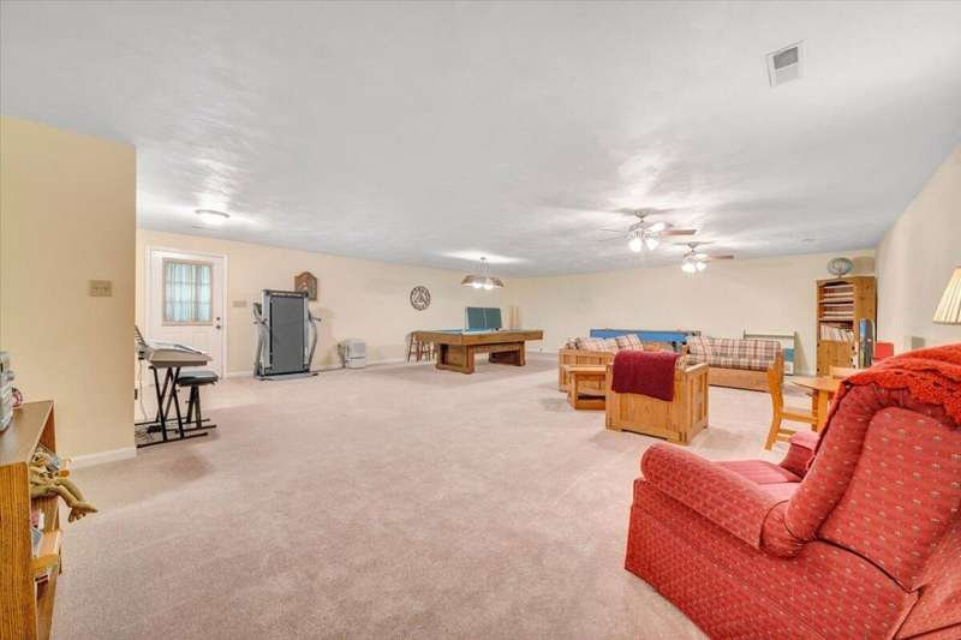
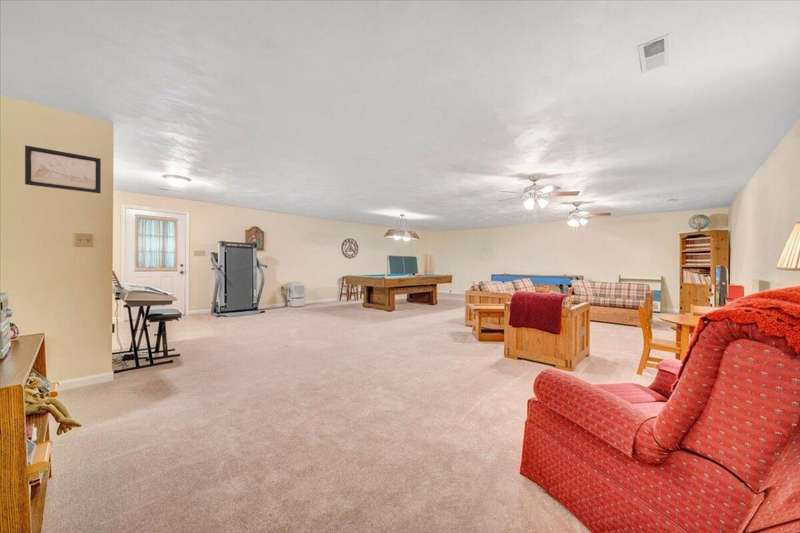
+ wall art [24,144,102,194]
